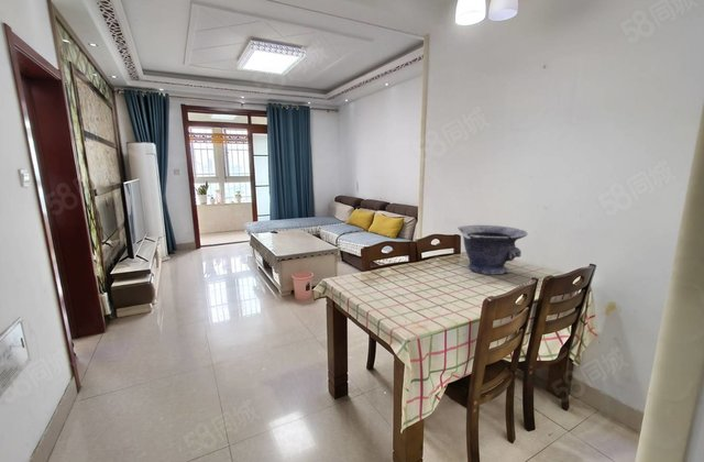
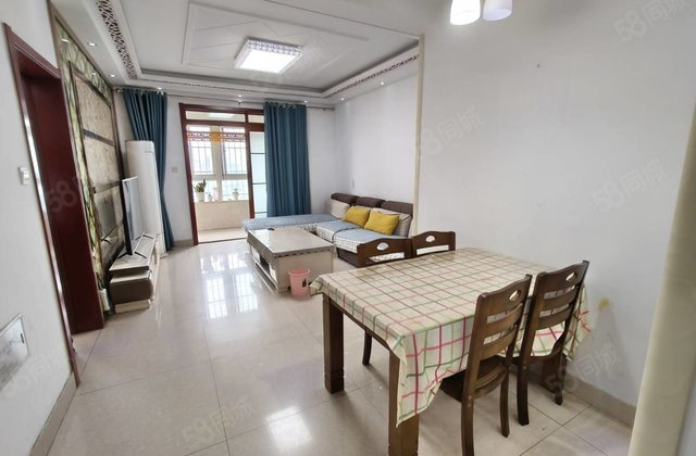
- decorative bowl [457,224,529,275]
